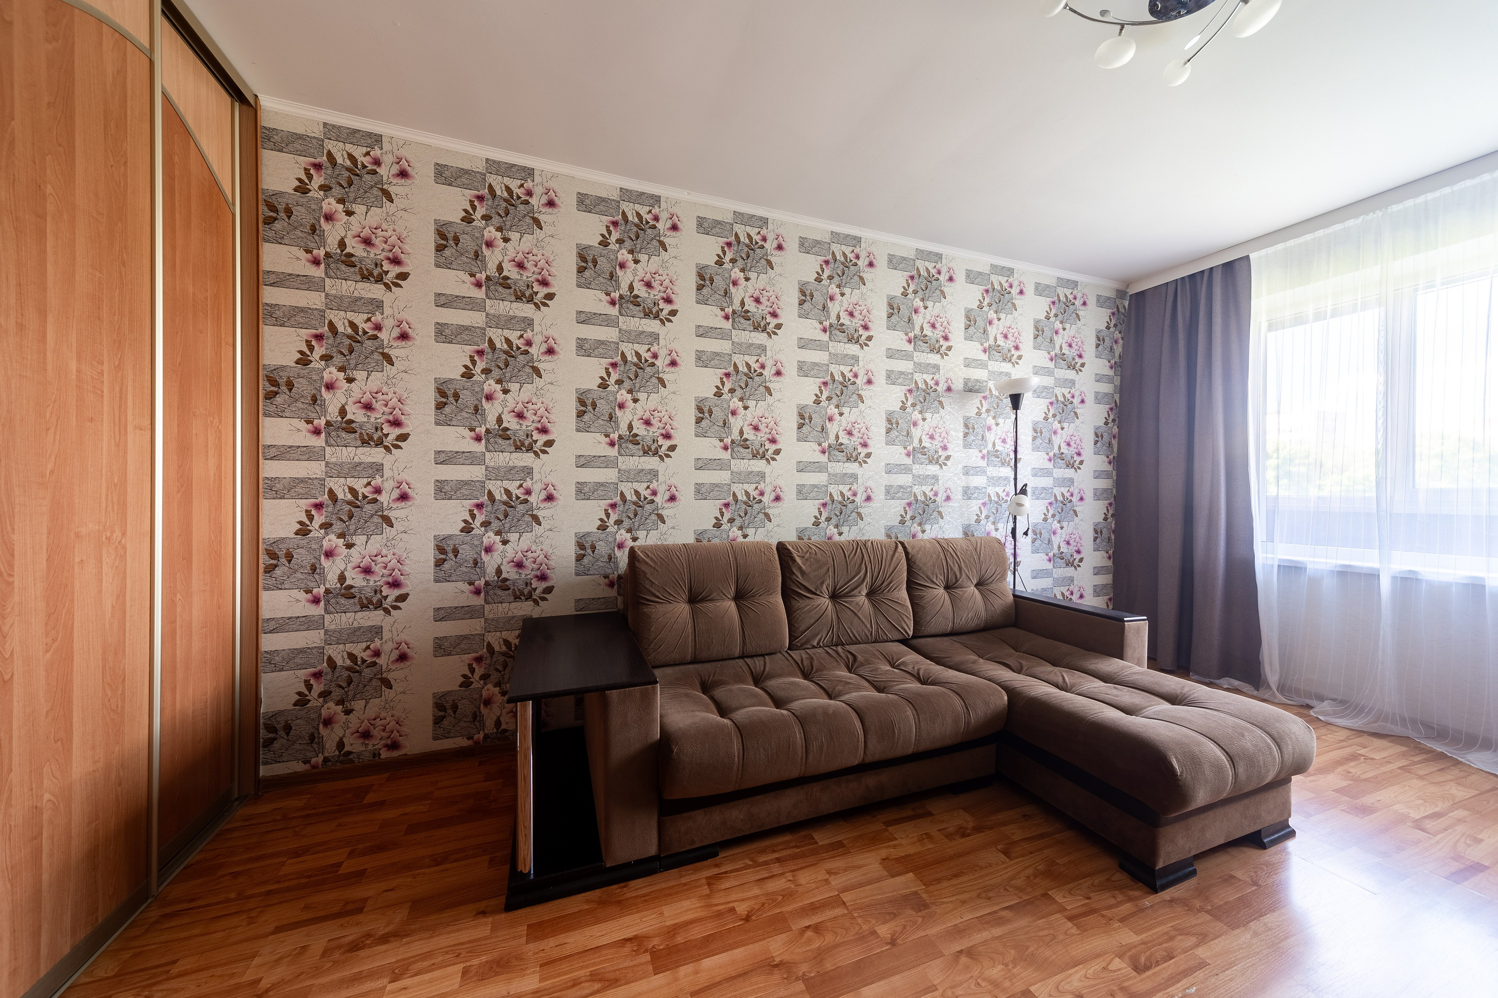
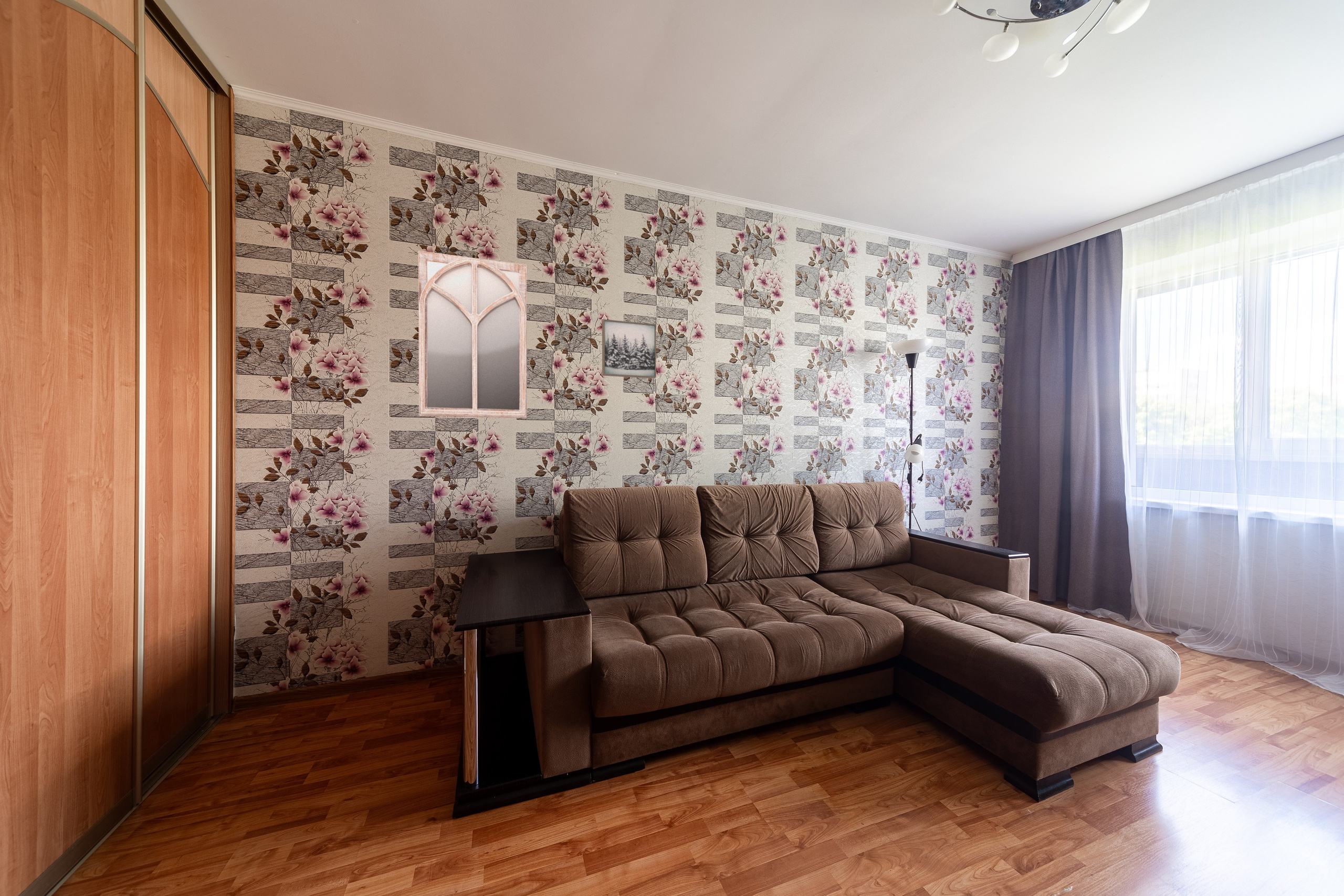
+ home mirror [418,250,527,418]
+ wall art [602,319,657,379]
